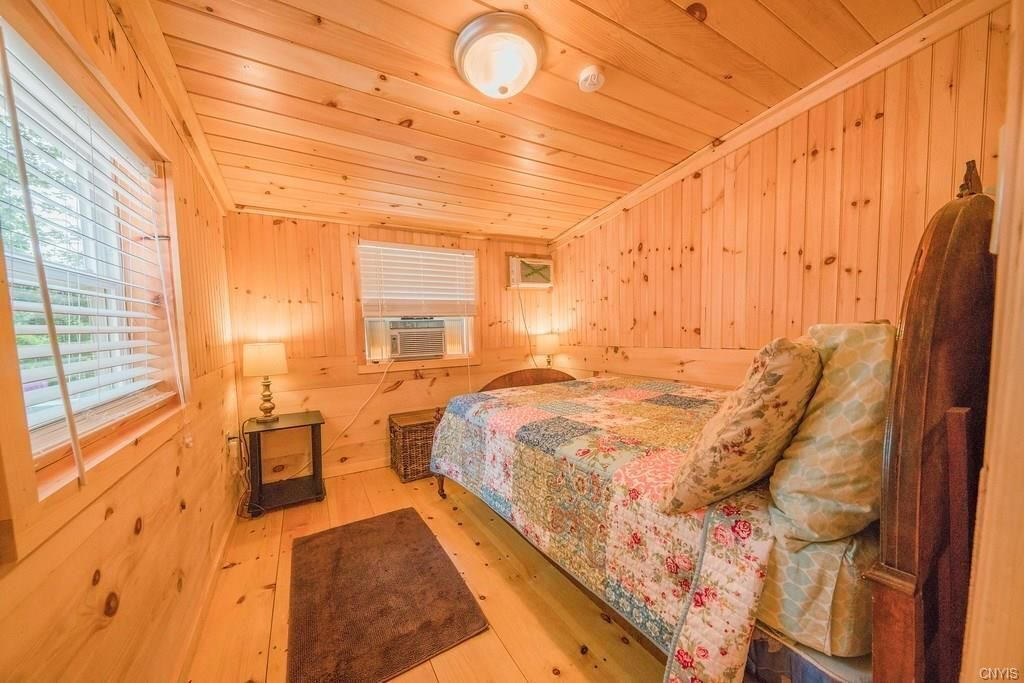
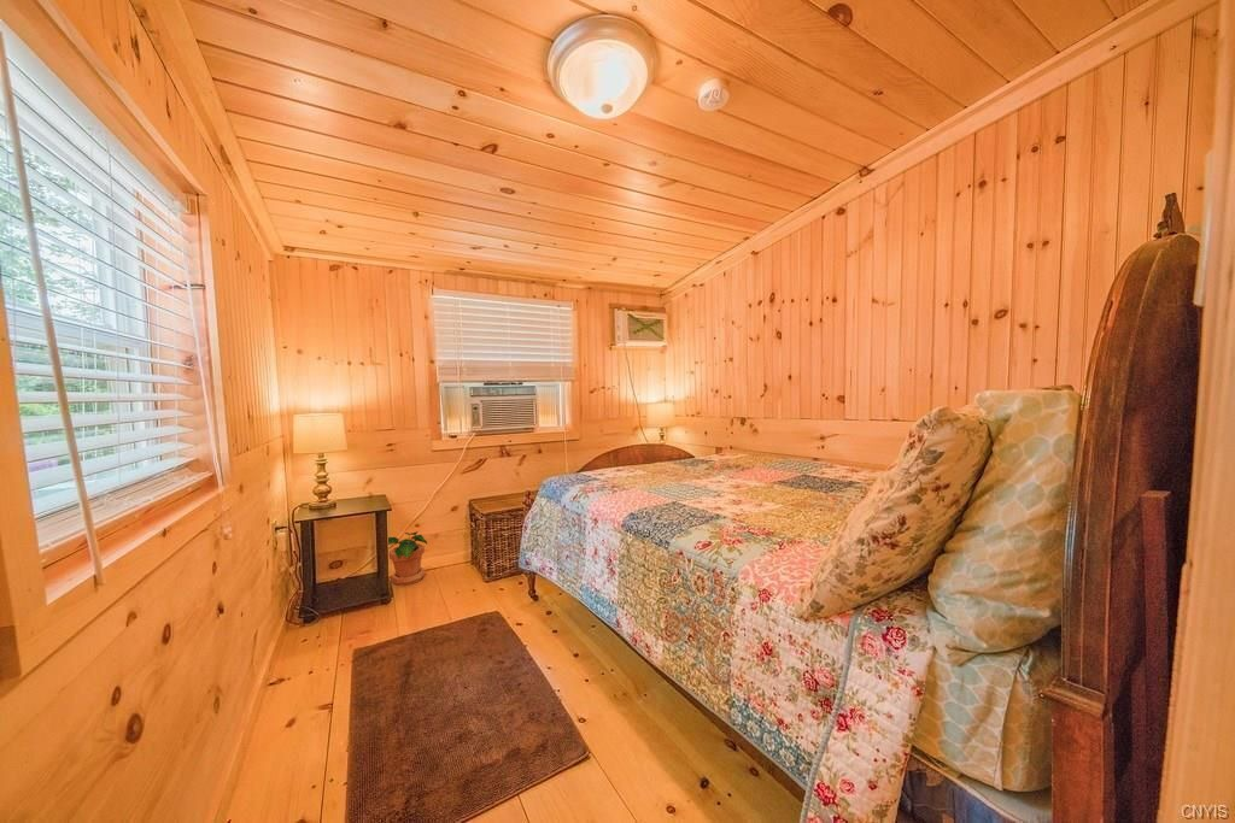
+ potted plant [387,530,428,587]
